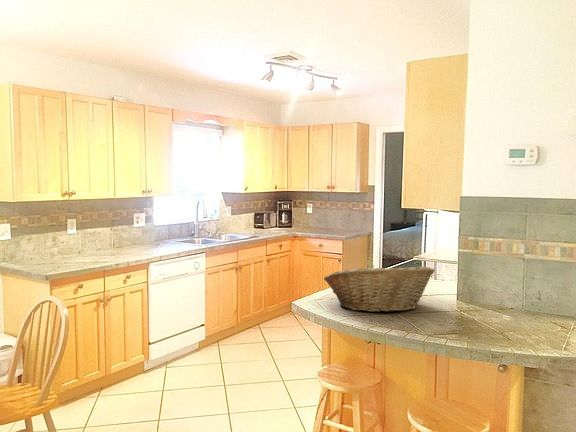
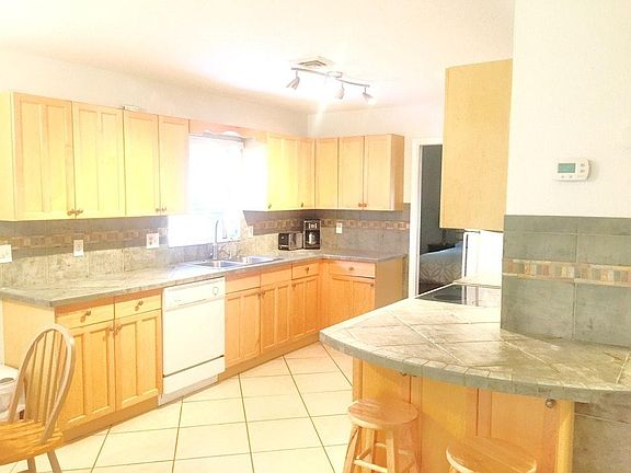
- fruit basket [323,264,436,313]
